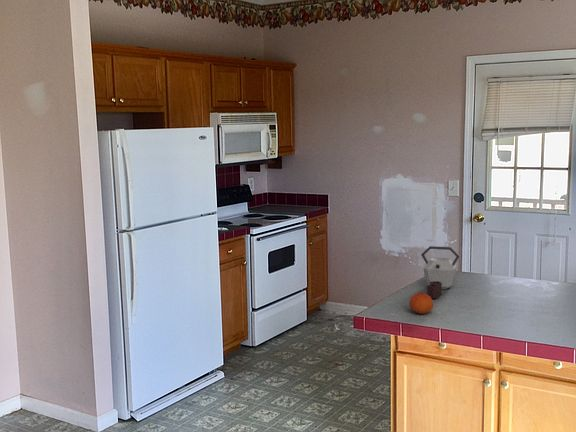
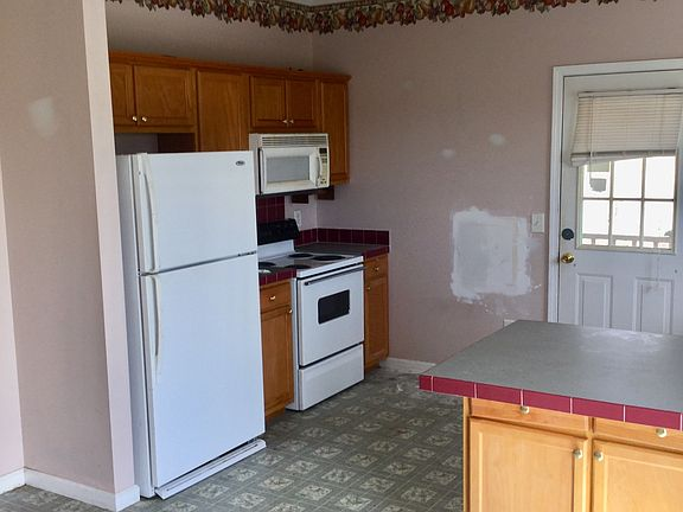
- kettle [420,245,461,299]
- fruit [408,291,434,315]
